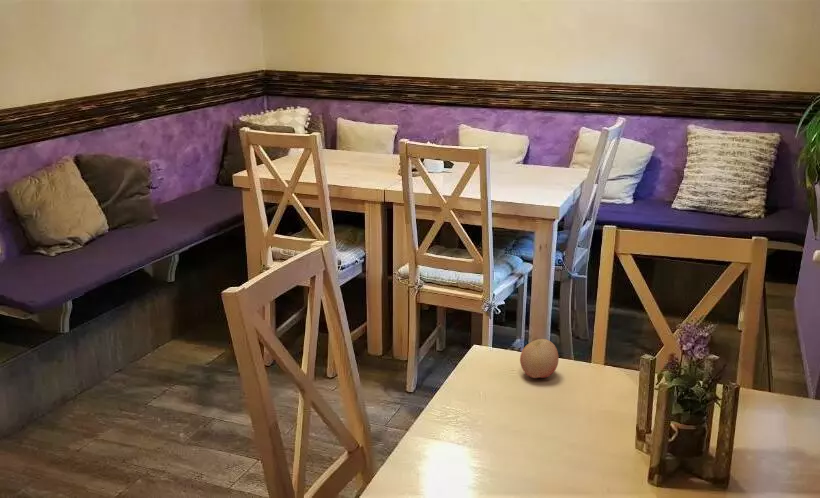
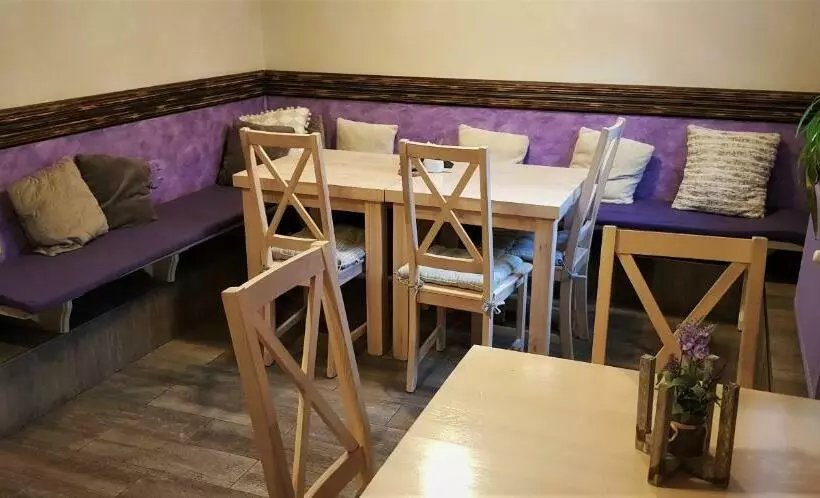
- fruit [519,338,560,379]
